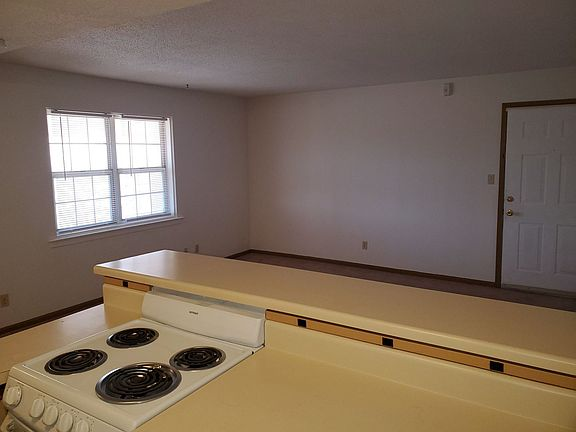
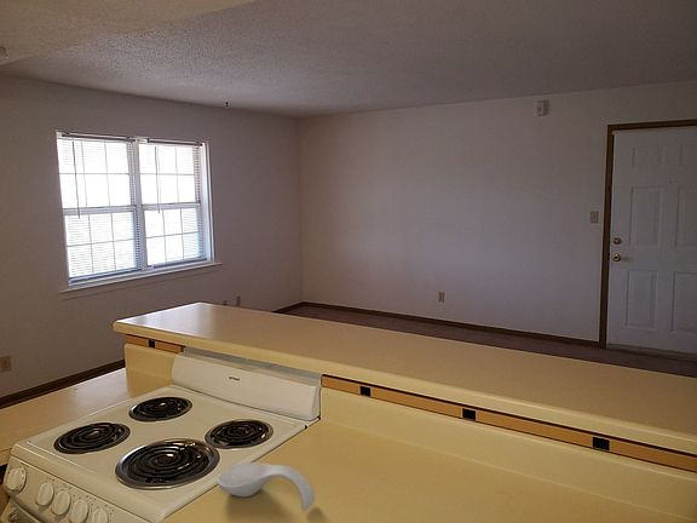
+ spoon rest [215,461,316,511]
